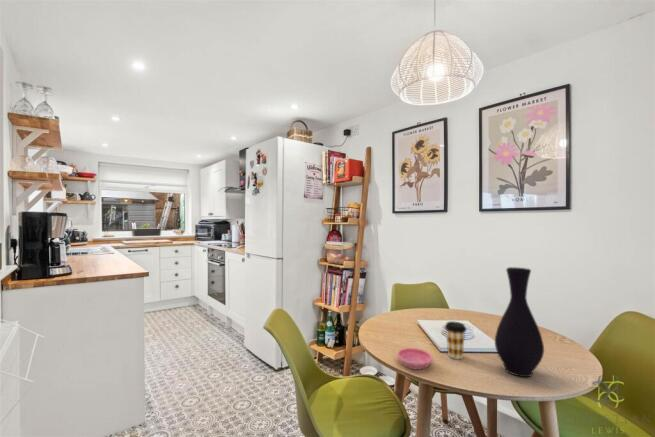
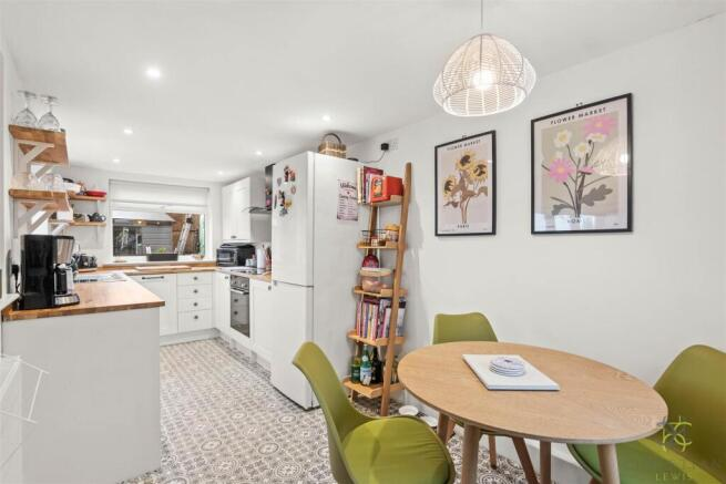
- coffee cup [444,320,468,360]
- vase [494,266,545,378]
- saucer [396,347,434,370]
